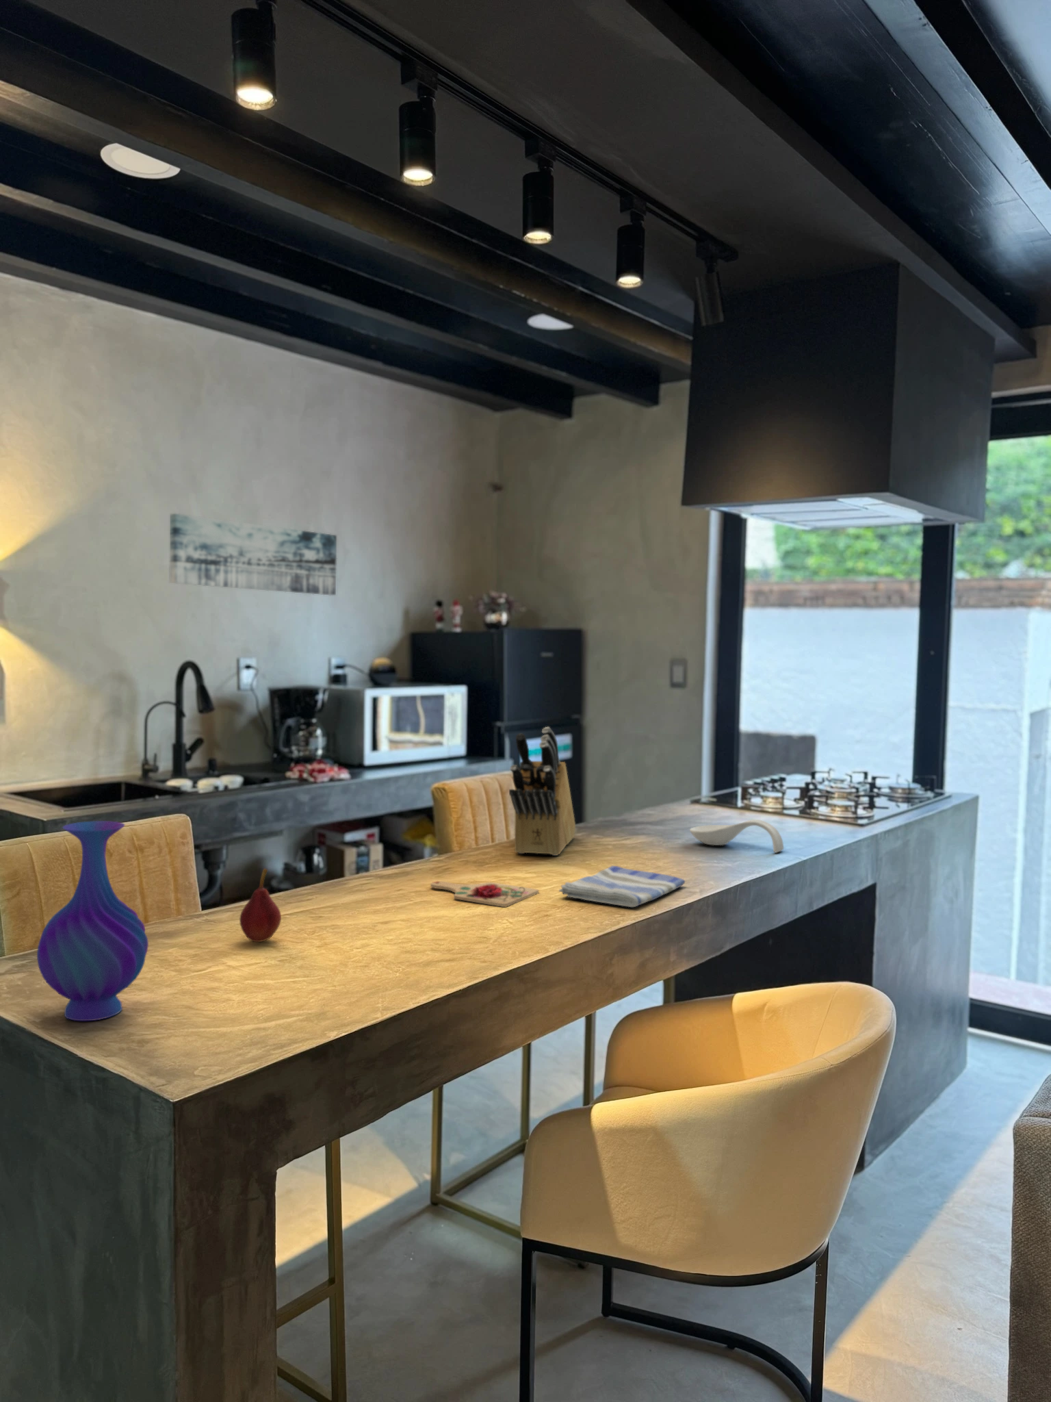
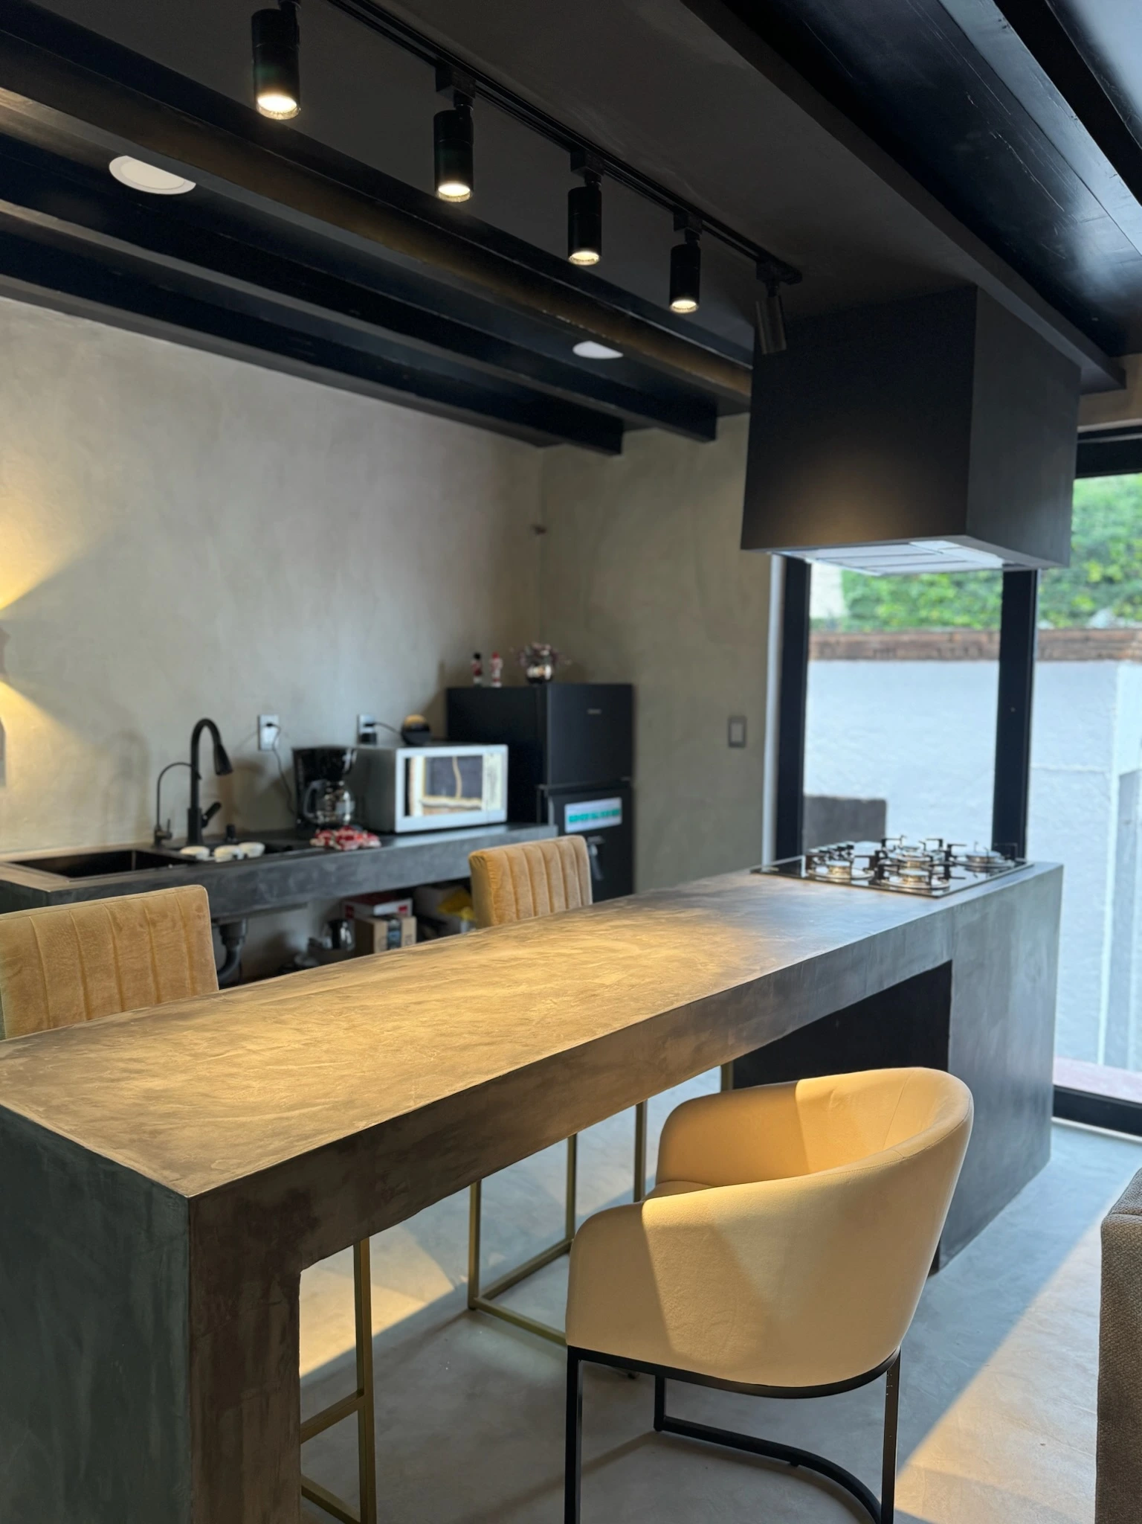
- spoon rest [689,819,784,853]
- knife block [509,726,576,857]
- vase [36,820,149,1021]
- fruit [238,868,282,943]
- wall art [168,512,338,596]
- dish towel [559,865,686,907]
- cutting board [429,880,539,907]
